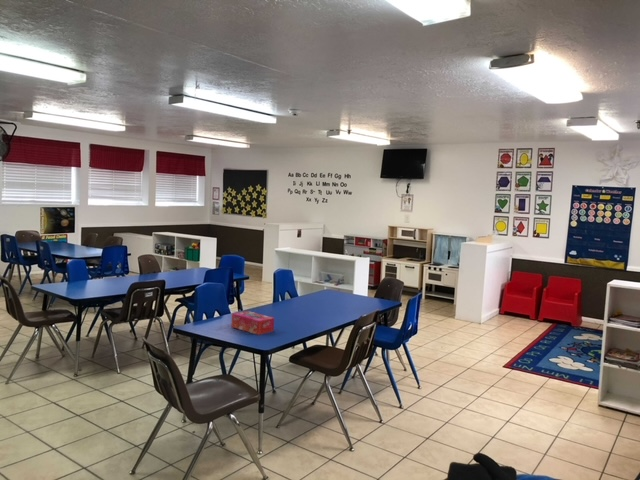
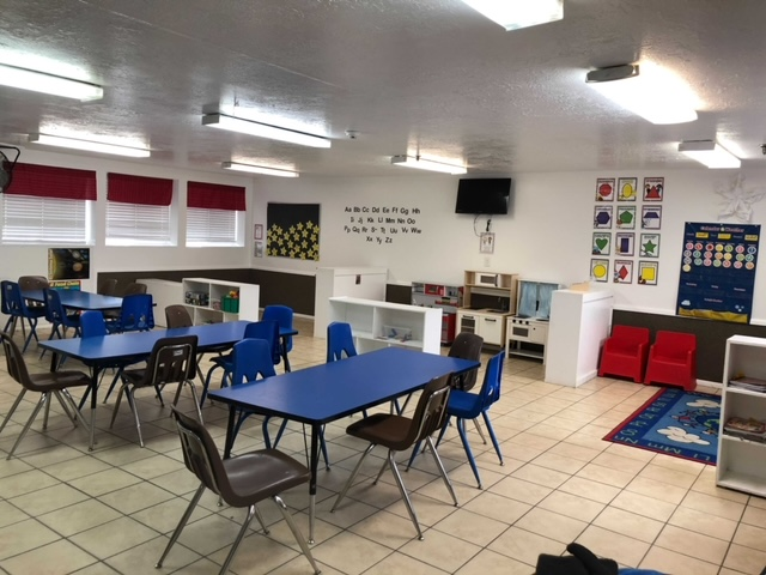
- tissue box [230,310,276,336]
